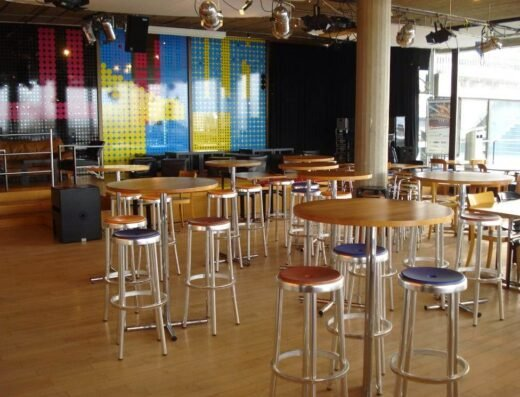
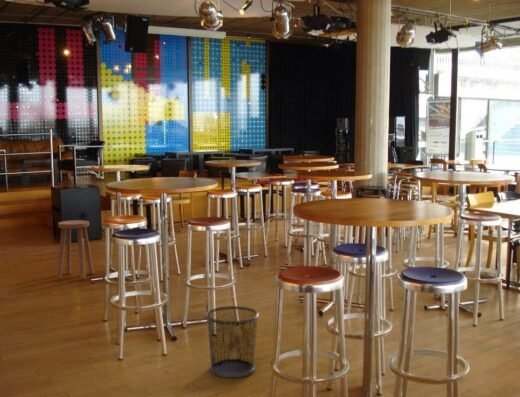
+ stool [56,219,95,280]
+ waste bin [204,305,260,379]
